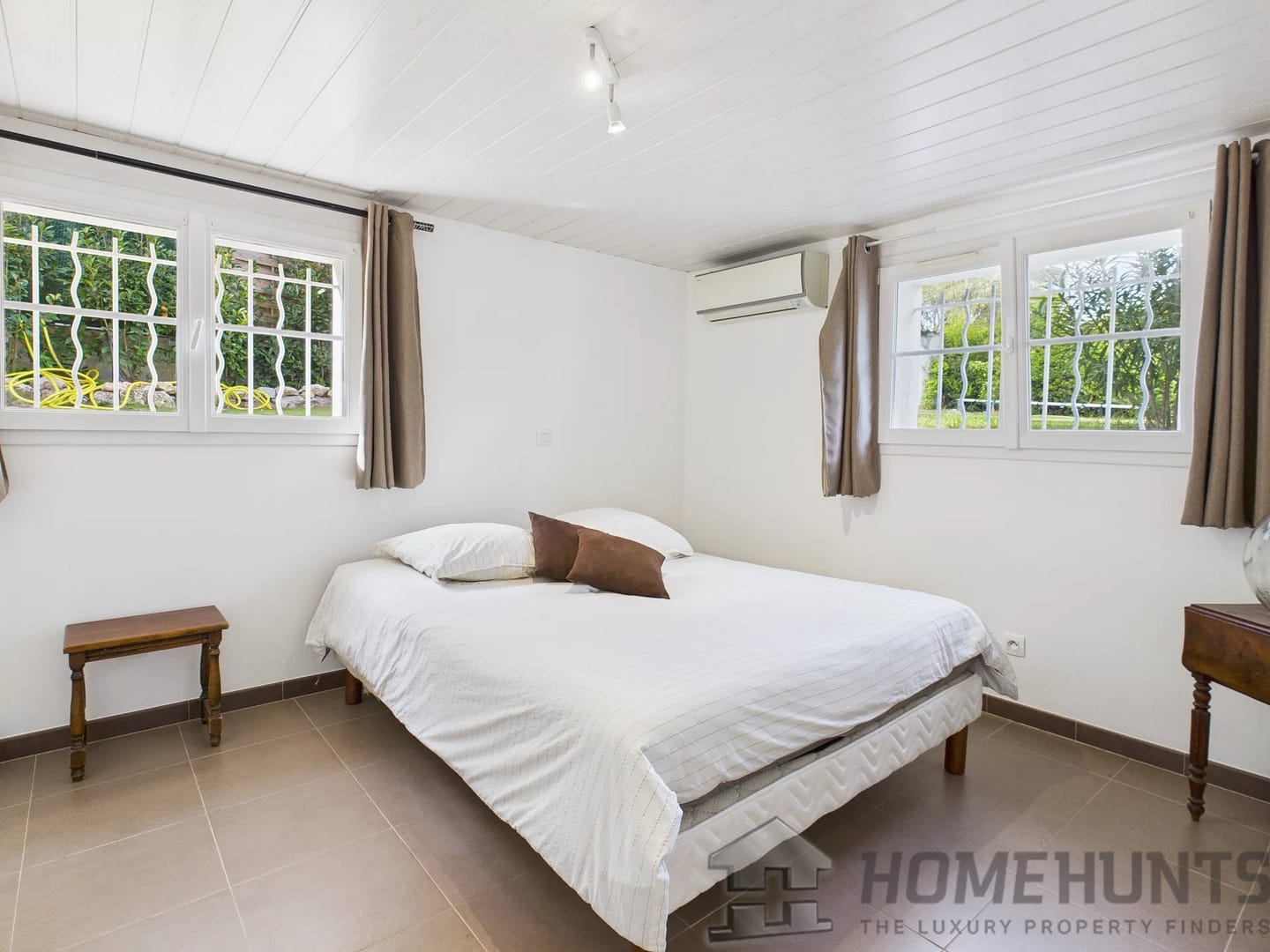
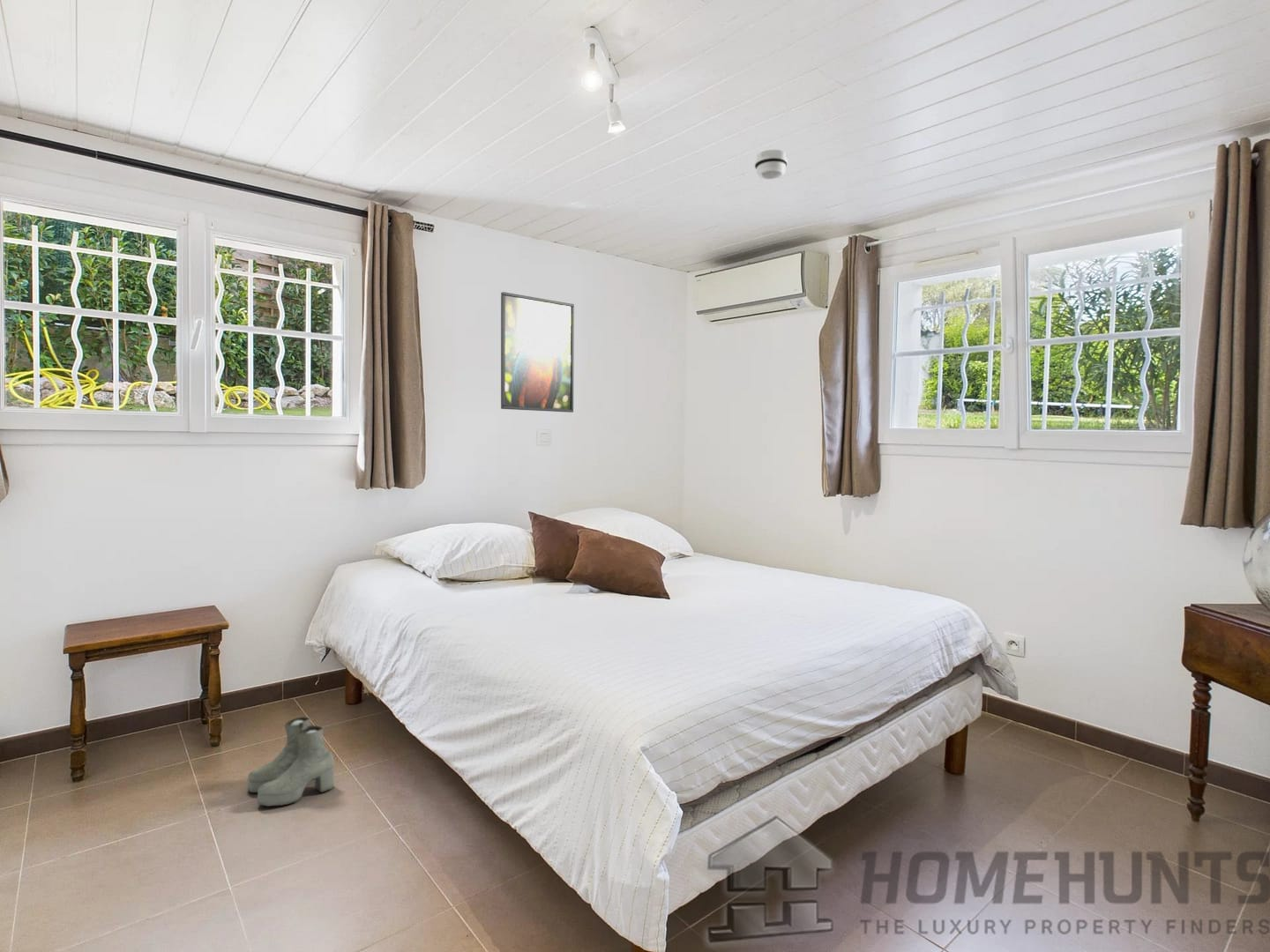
+ boots [246,716,335,807]
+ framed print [500,291,575,413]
+ smoke detector [754,149,788,180]
